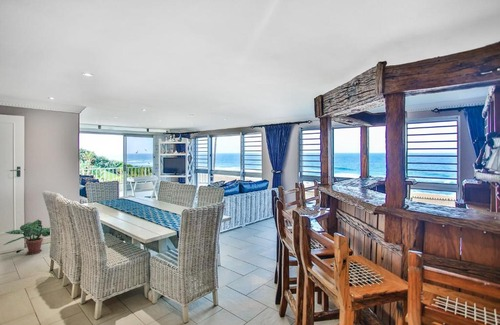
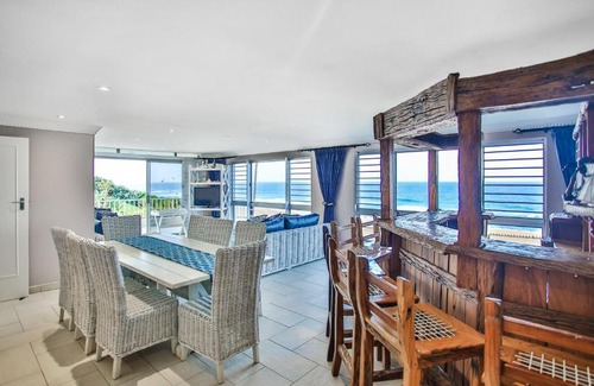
- potted plant [3,219,51,255]
